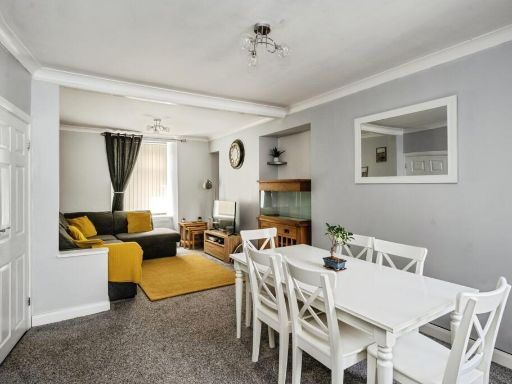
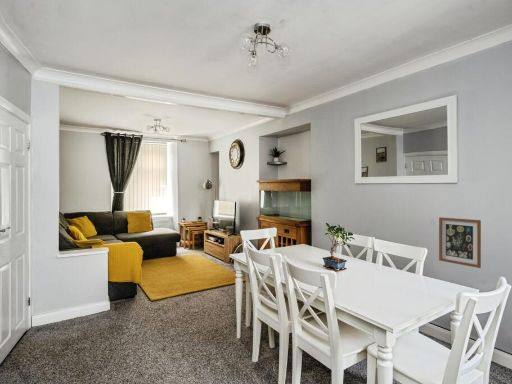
+ wall art [438,216,482,269]
